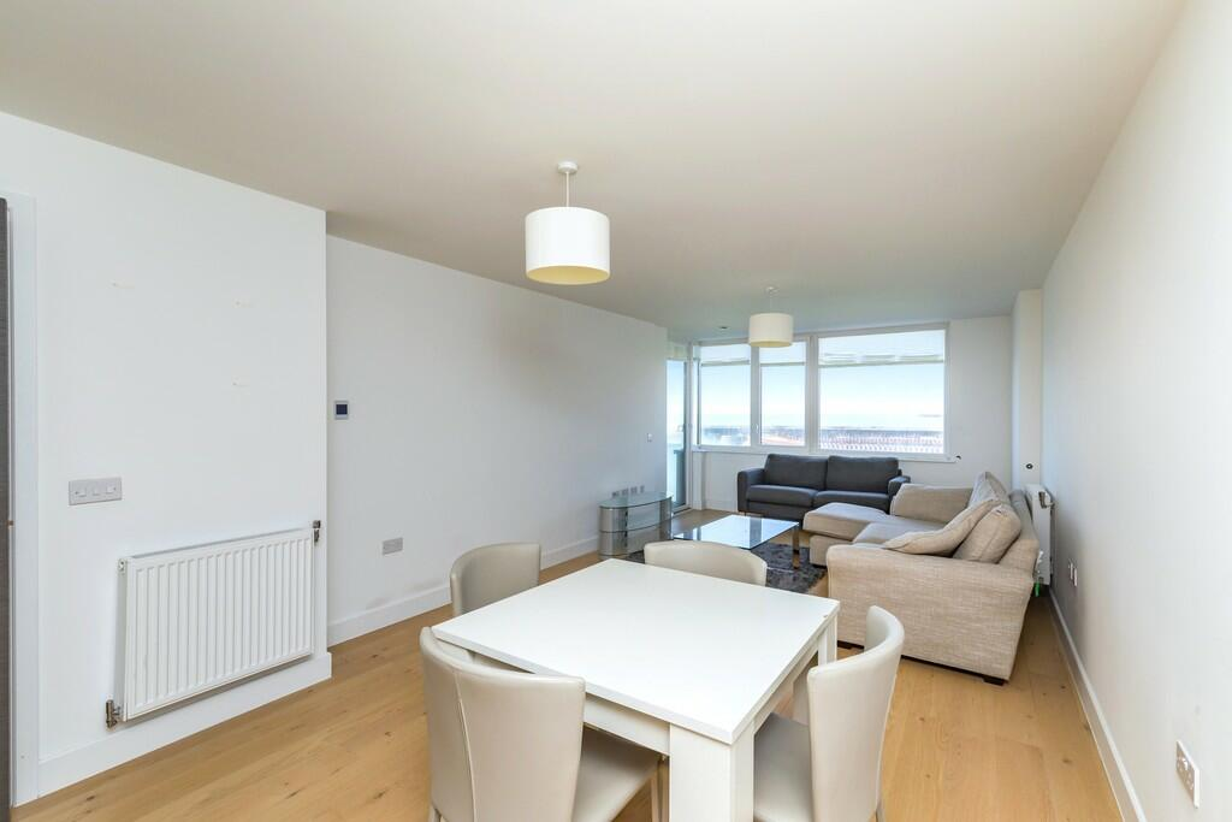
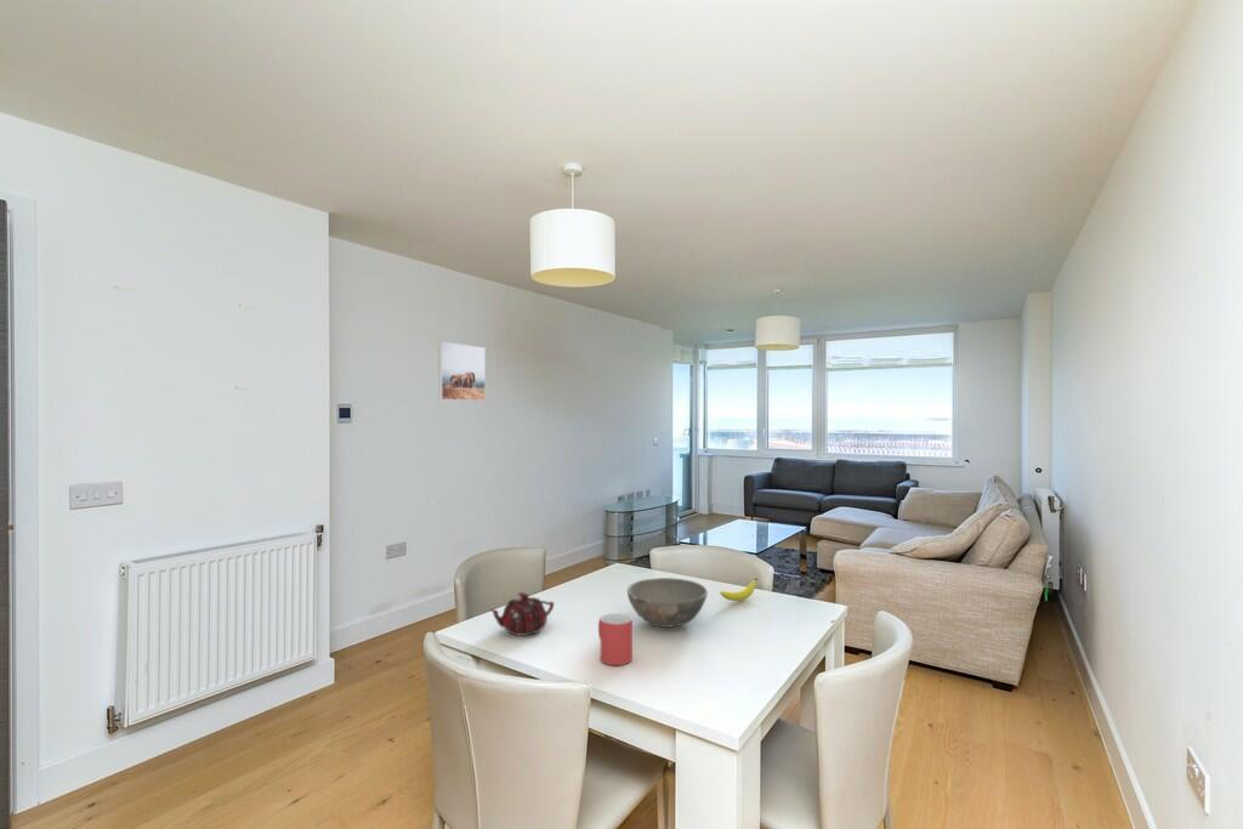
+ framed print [438,341,487,402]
+ teapot [488,591,555,636]
+ bowl [626,577,709,629]
+ mug [597,612,634,666]
+ banana [719,578,759,602]
